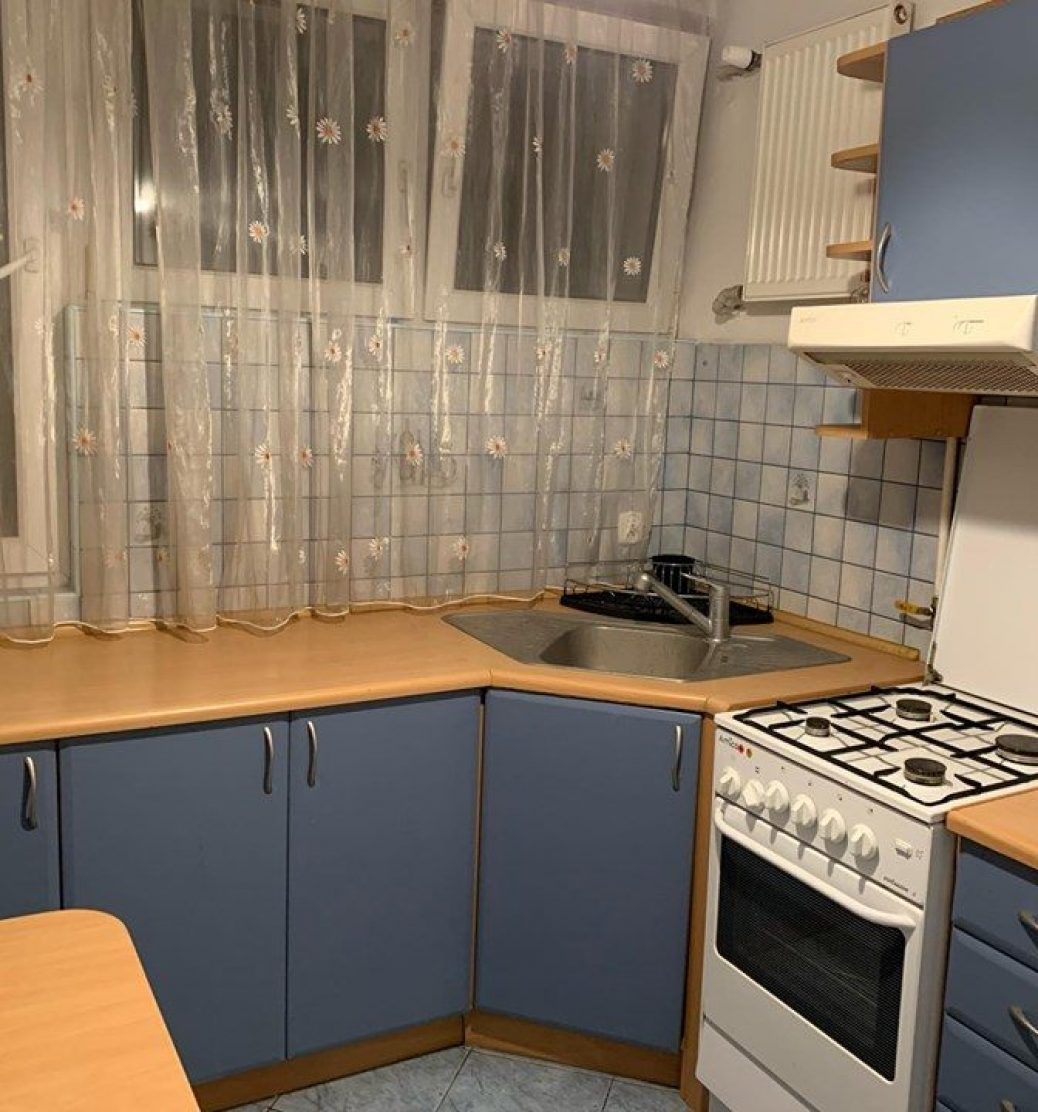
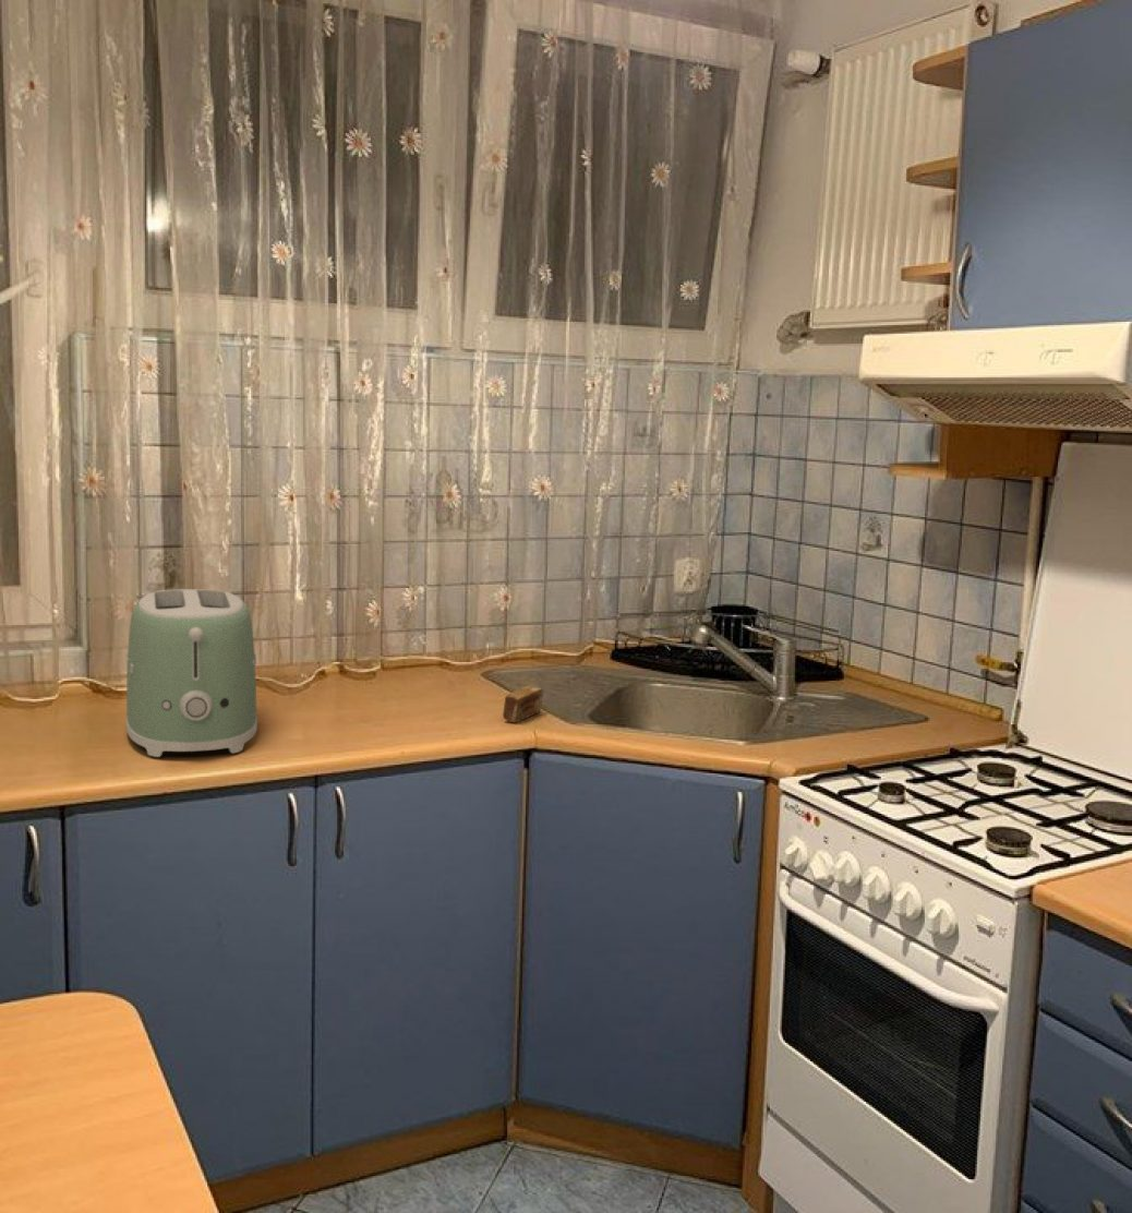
+ toaster [125,588,258,758]
+ soap bar [502,684,544,723]
